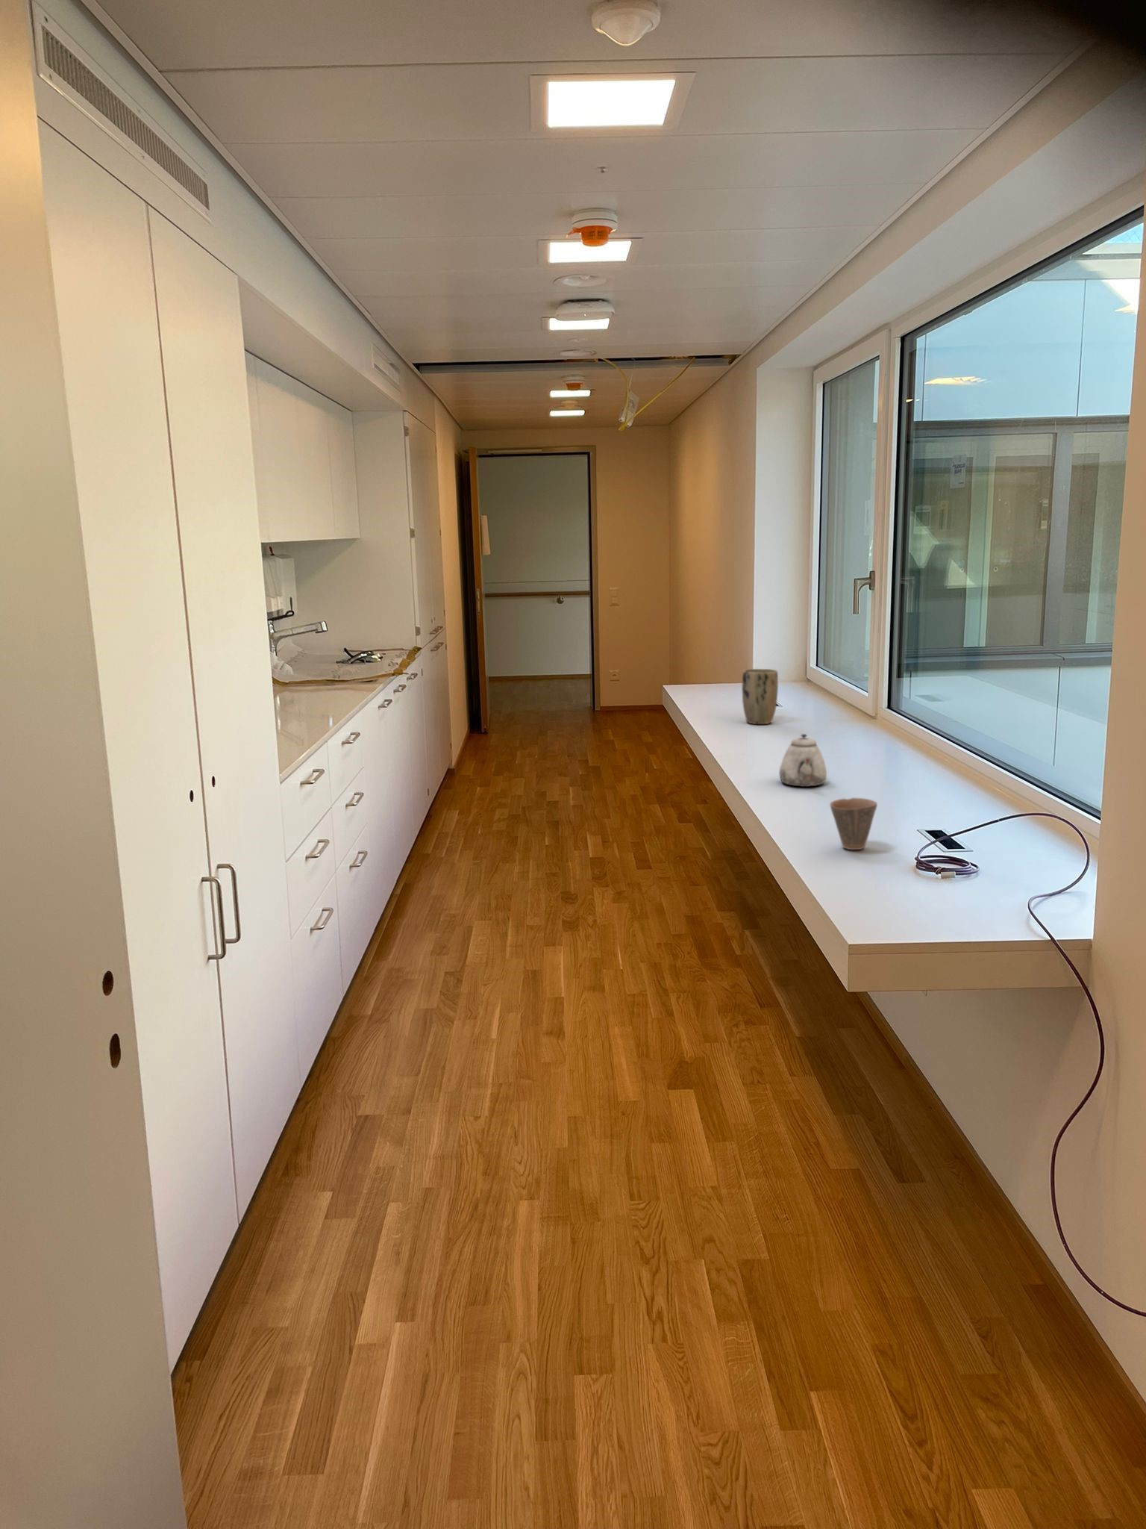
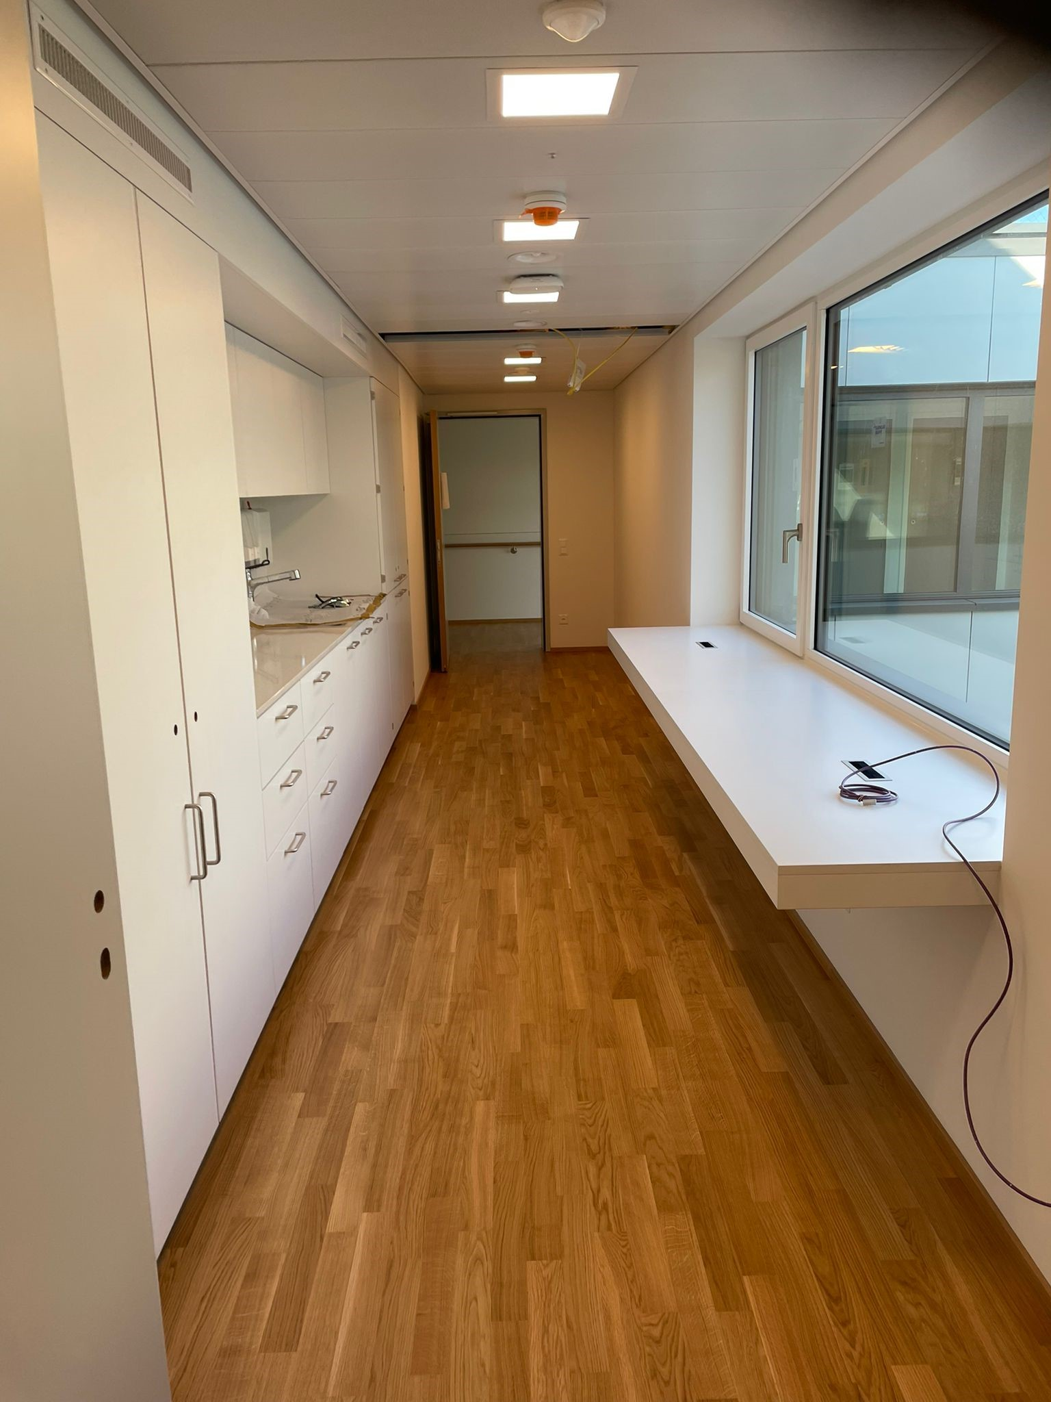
- teapot [779,733,827,787]
- cup [829,797,878,850]
- plant pot [742,668,779,725]
